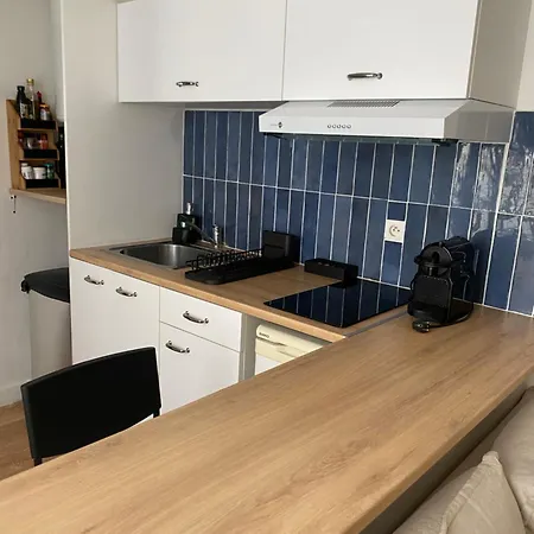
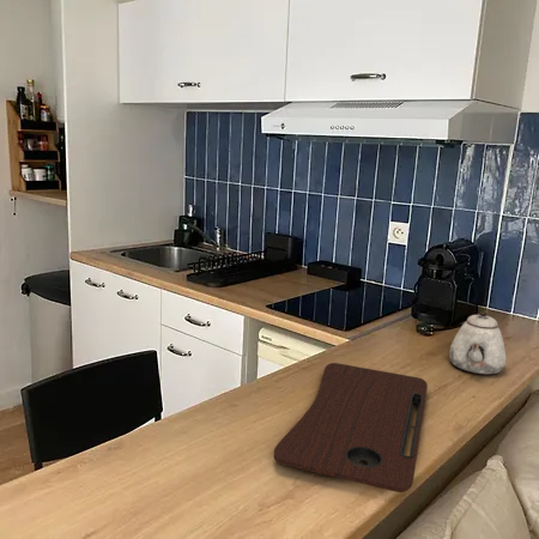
+ cutting board [273,362,429,493]
+ teapot [448,311,507,376]
